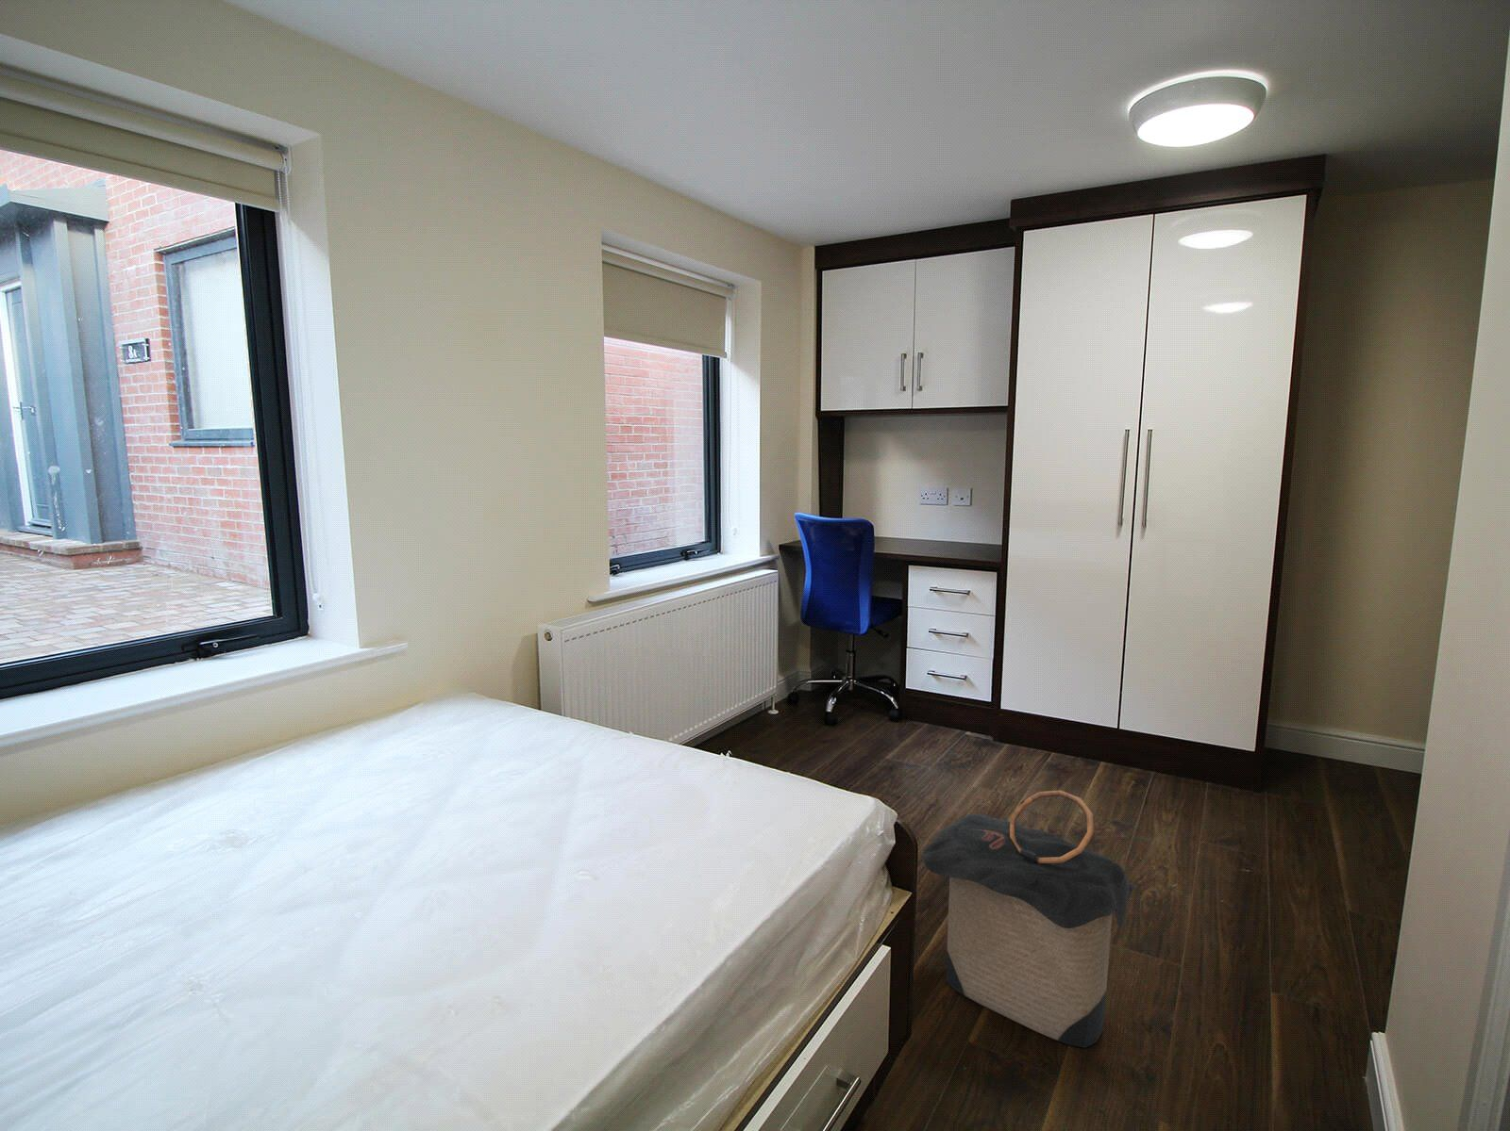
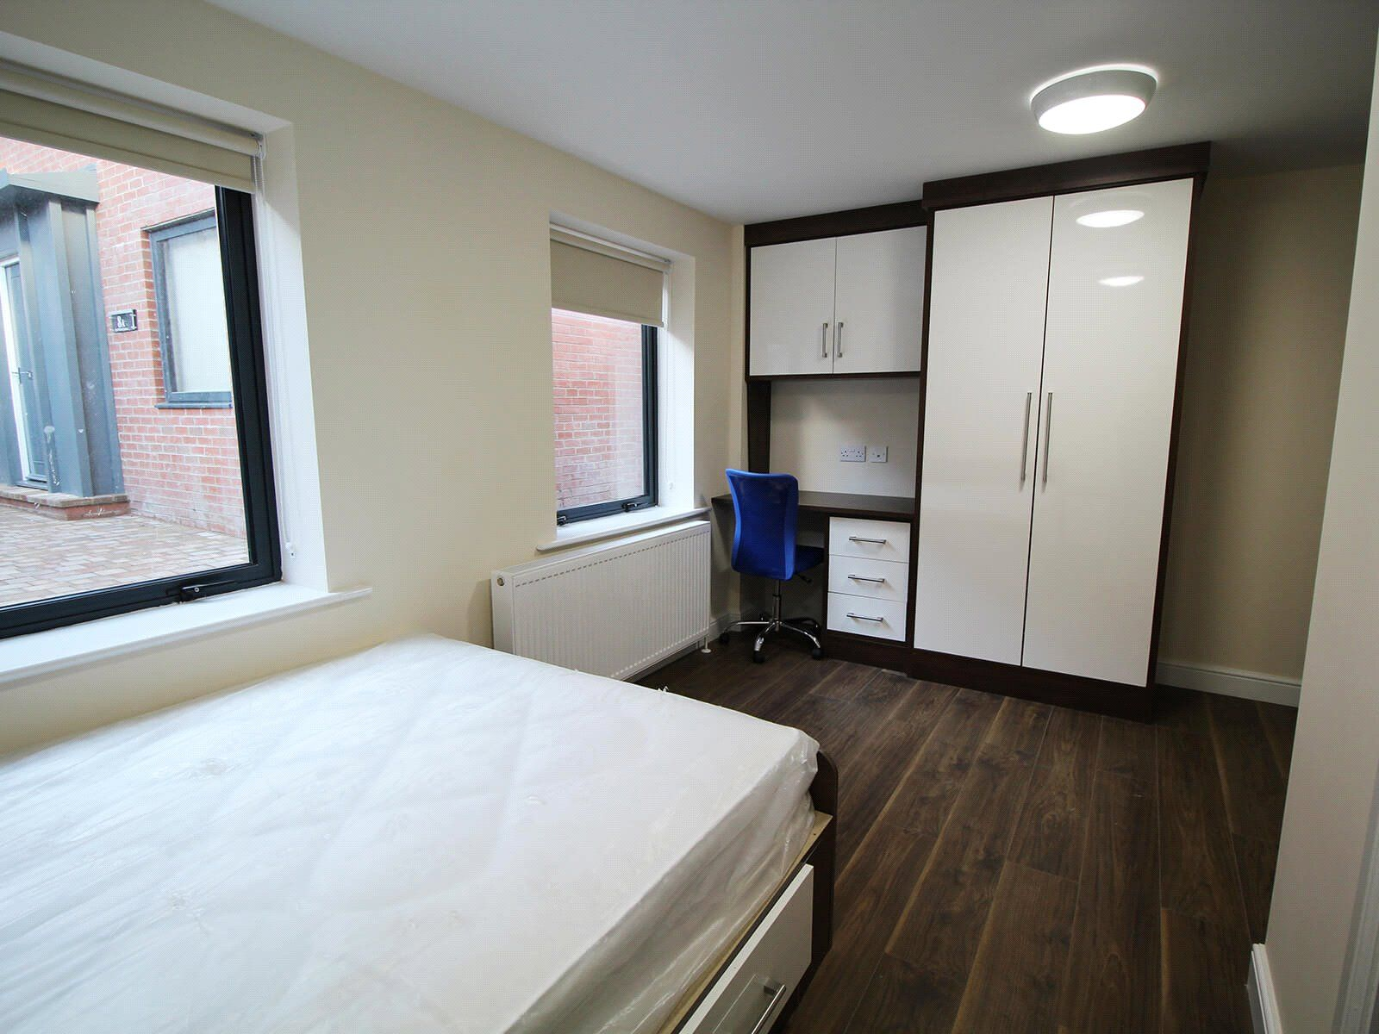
- laundry hamper [921,790,1138,1049]
